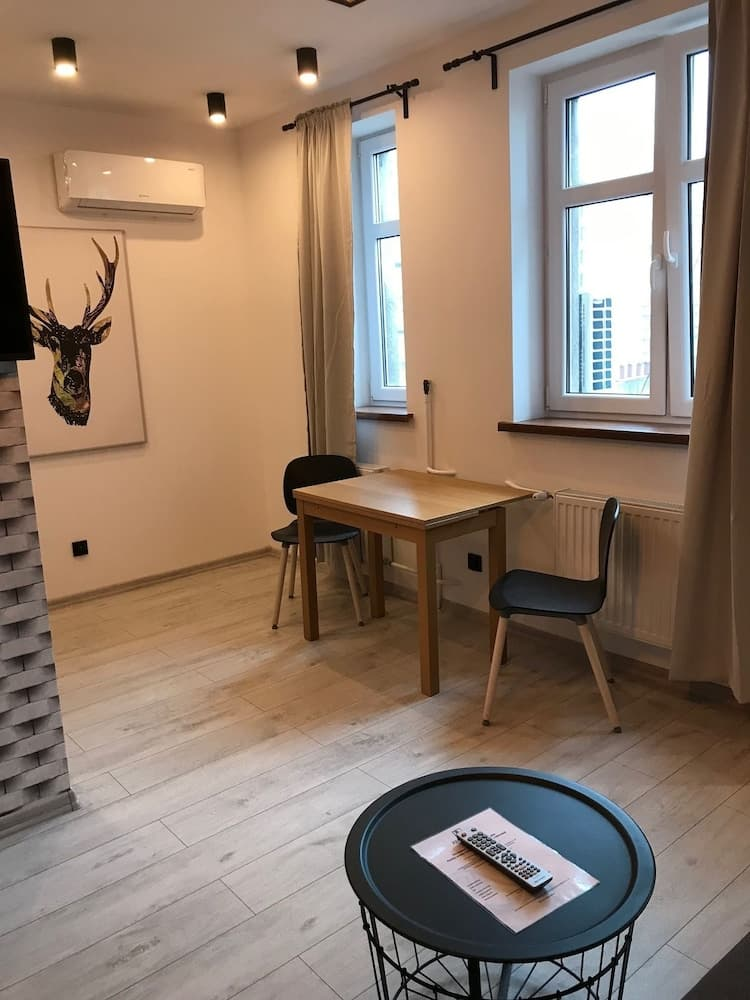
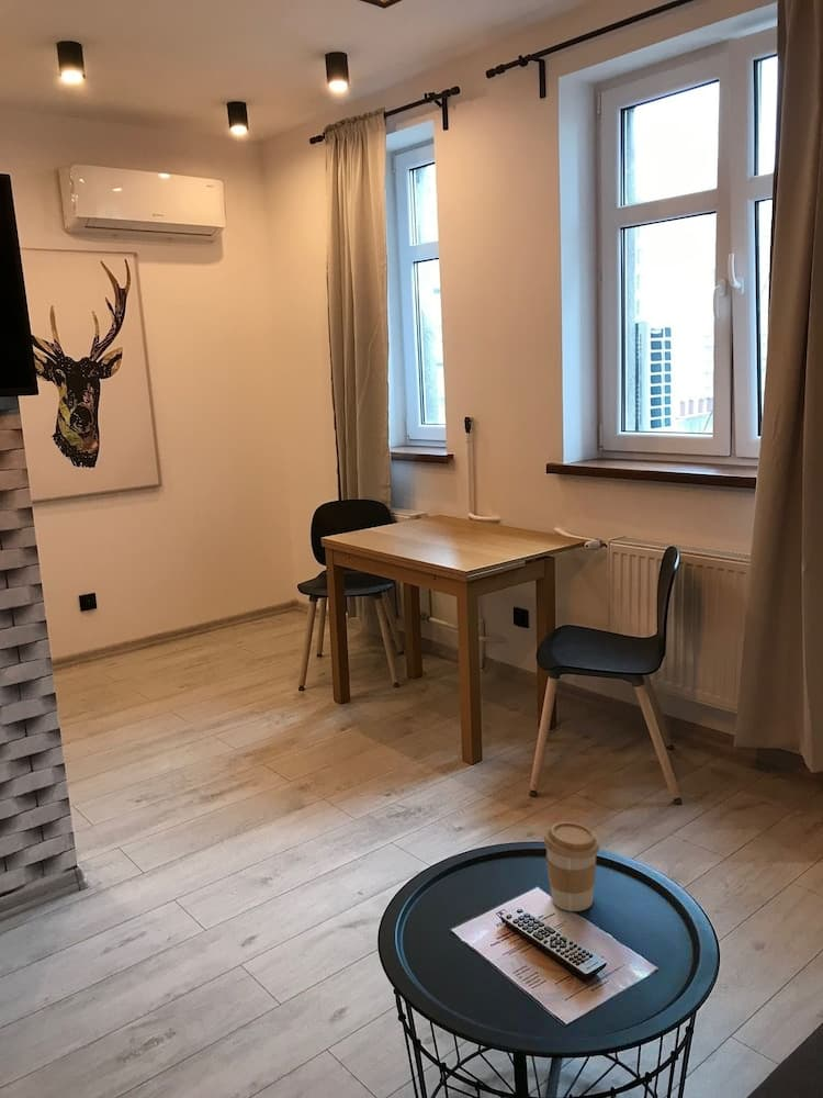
+ coffee cup [543,821,600,912]
